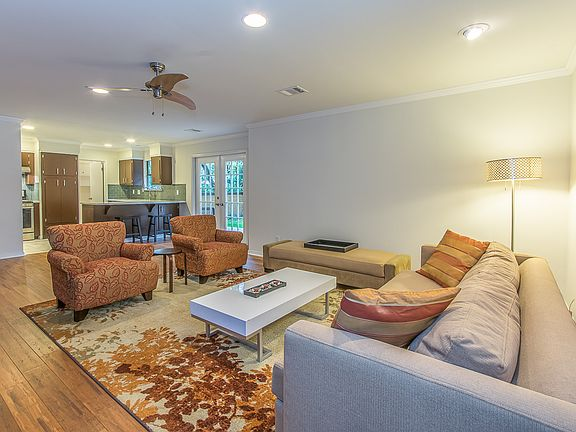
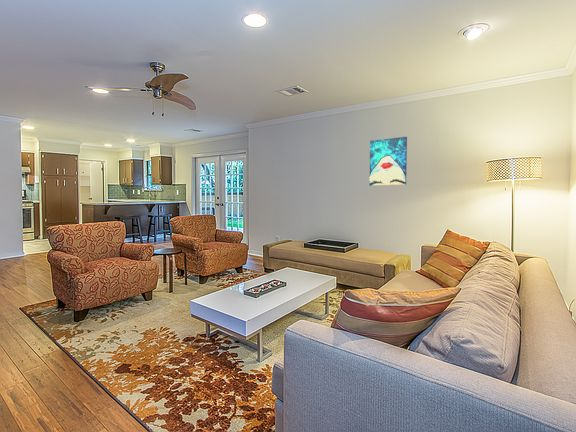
+ wall art [368,136,408,187]
